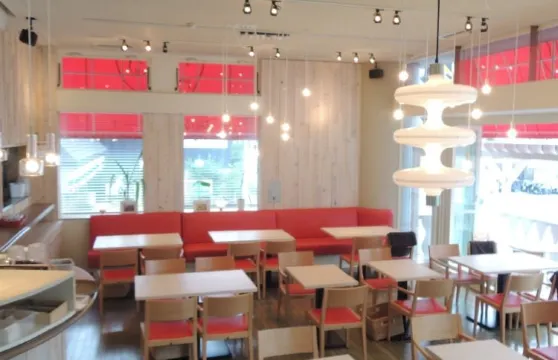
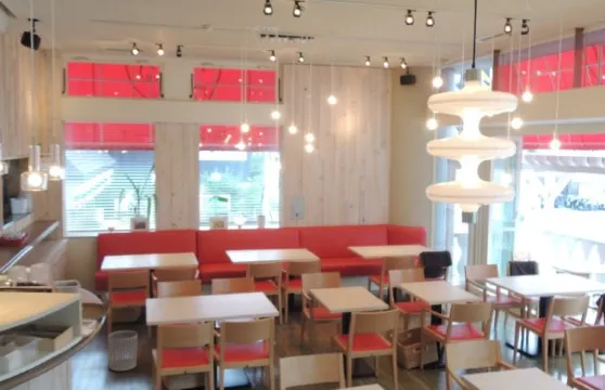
+ waste bin [107,329,139,372]
